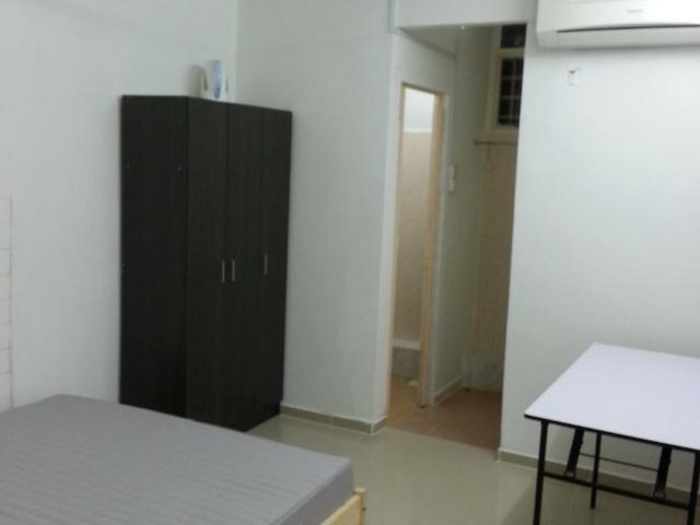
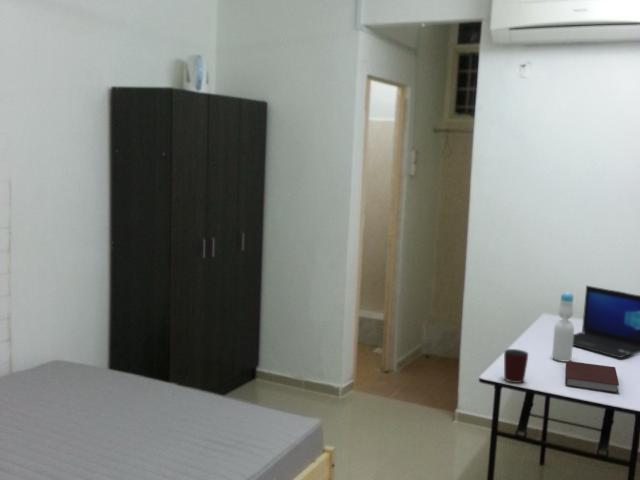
+ notebook [564,360,620,394]
+ bottle [551,291,575,362]
+ mug [503,348,529,384]
+ laptop [573,284,640,359]
